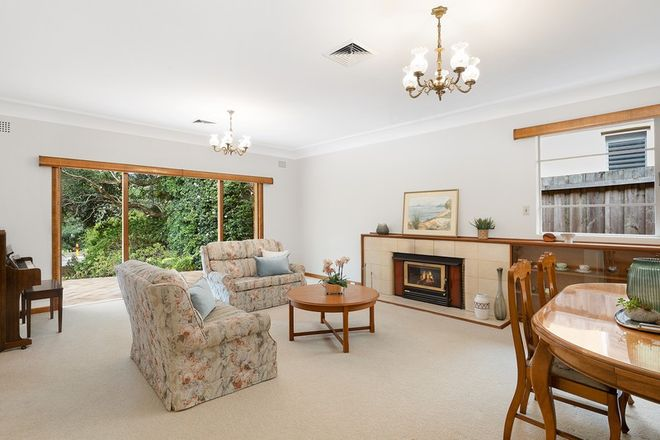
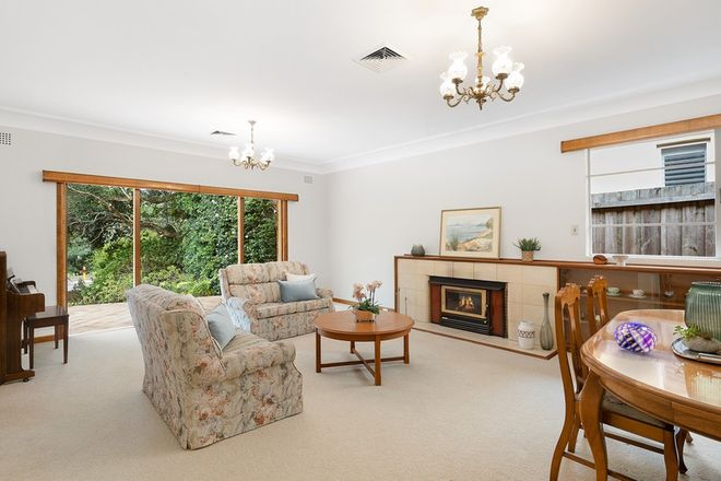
+ decorative orb [613,321,658,353]
